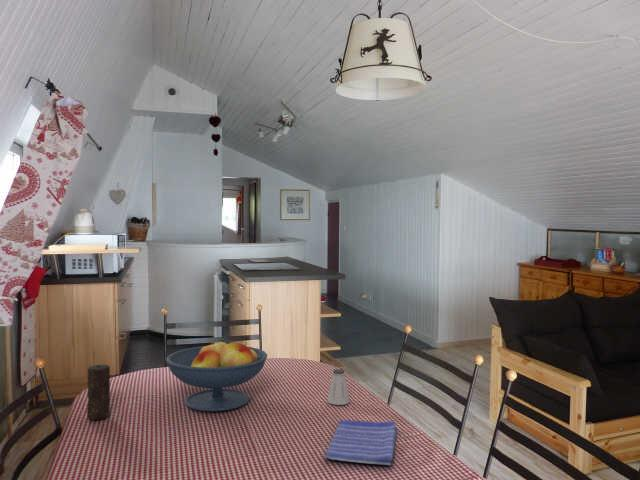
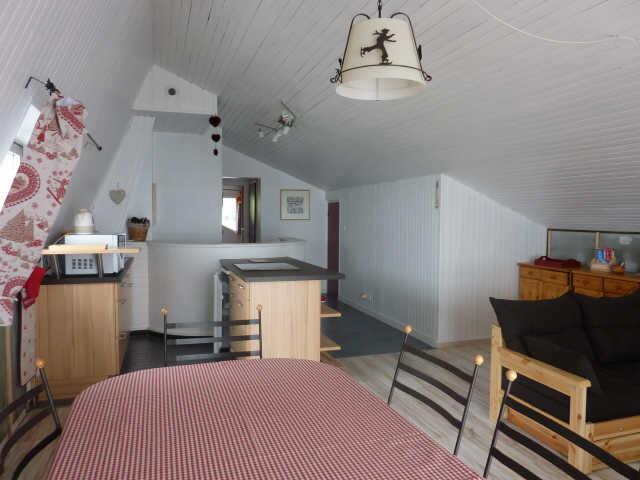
- saltshaker [326,368,351,406]
- candle [86,364,111,421]
- dish towel [324,419,398,466]
- fruit bowl [166,339,268,412]
